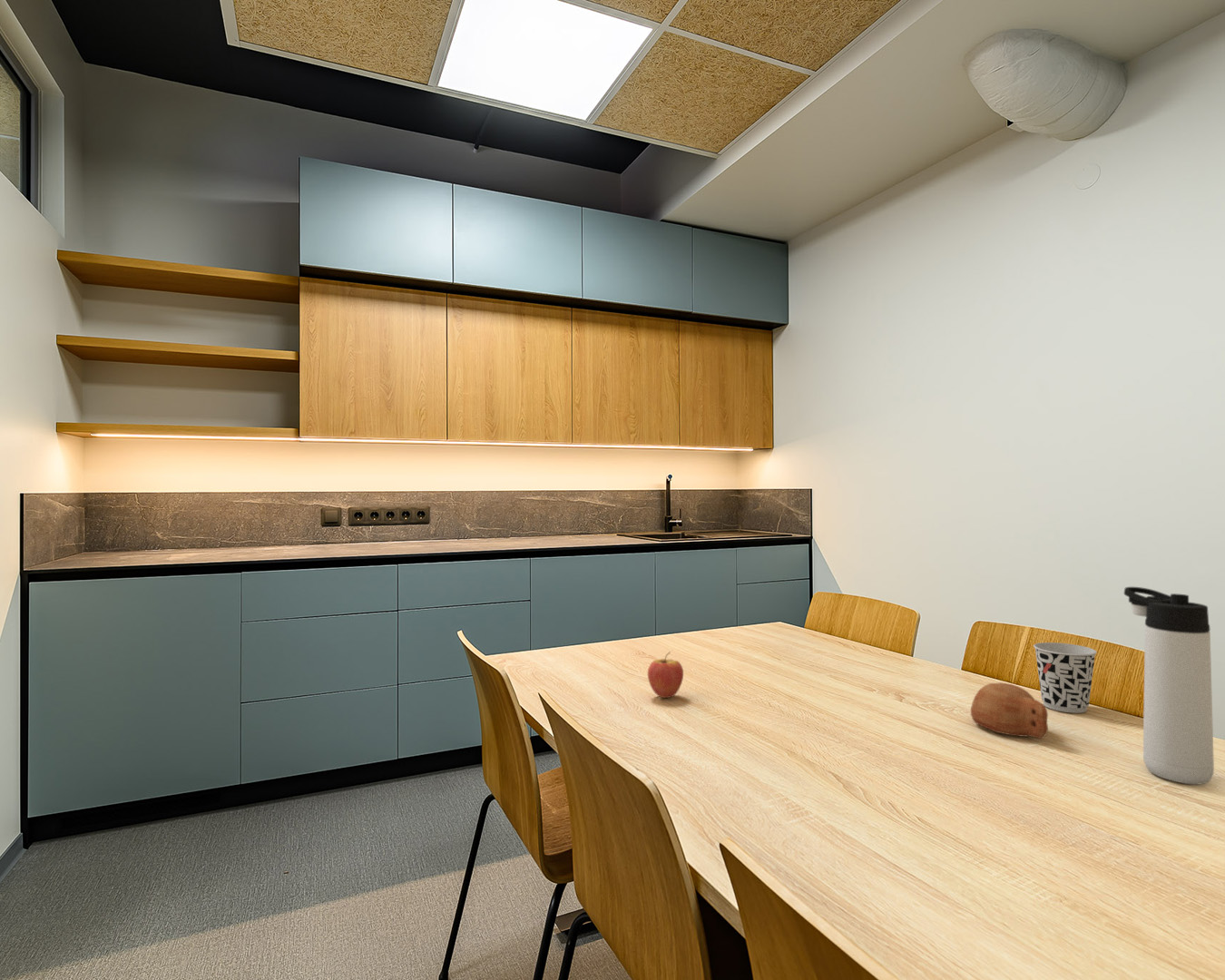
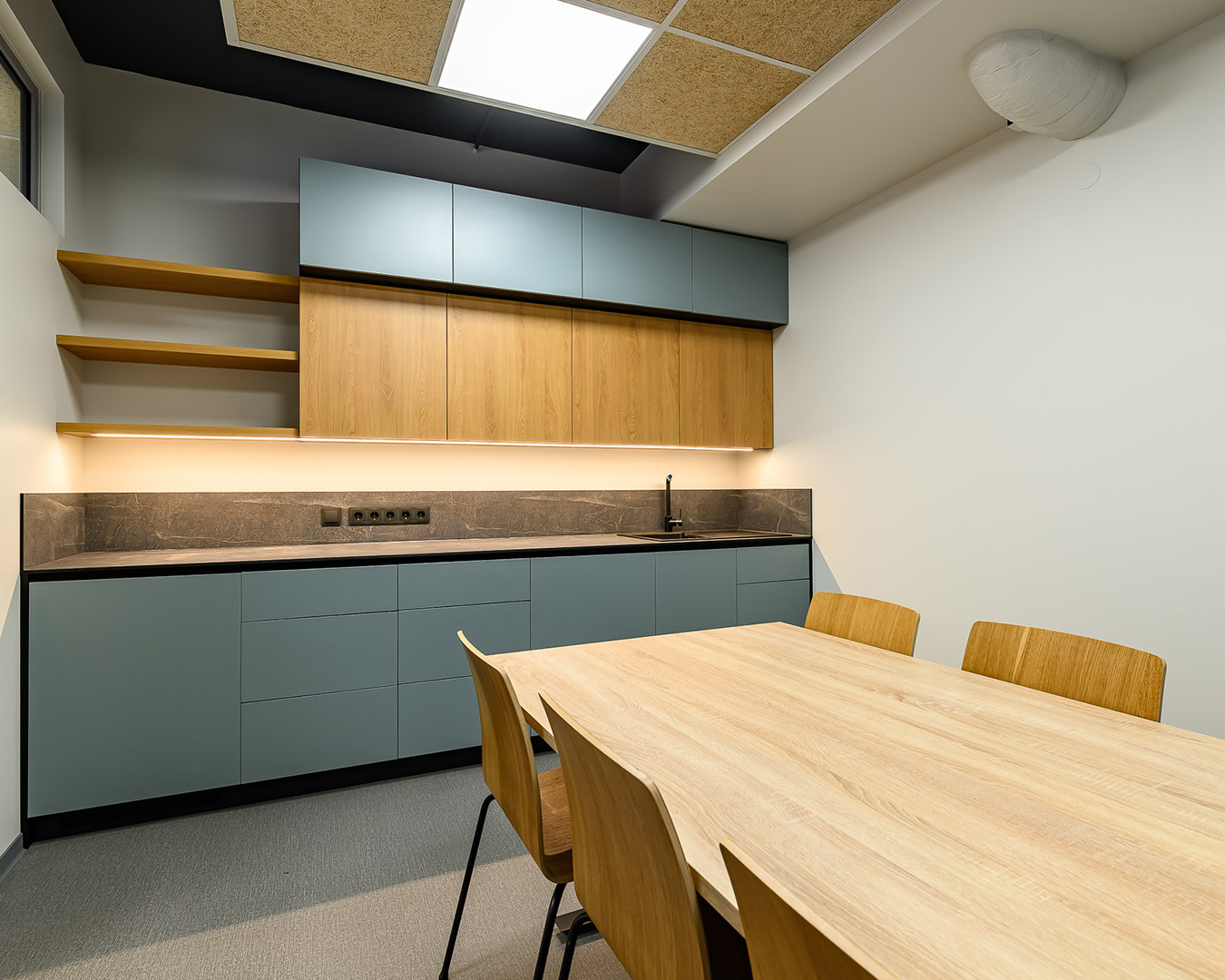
- thermos bottle [1123,586,1215,785]
- cup [1033,642,1098,714]
- fruit [647,652,684,699]
- cup [970,682,1049,740]
